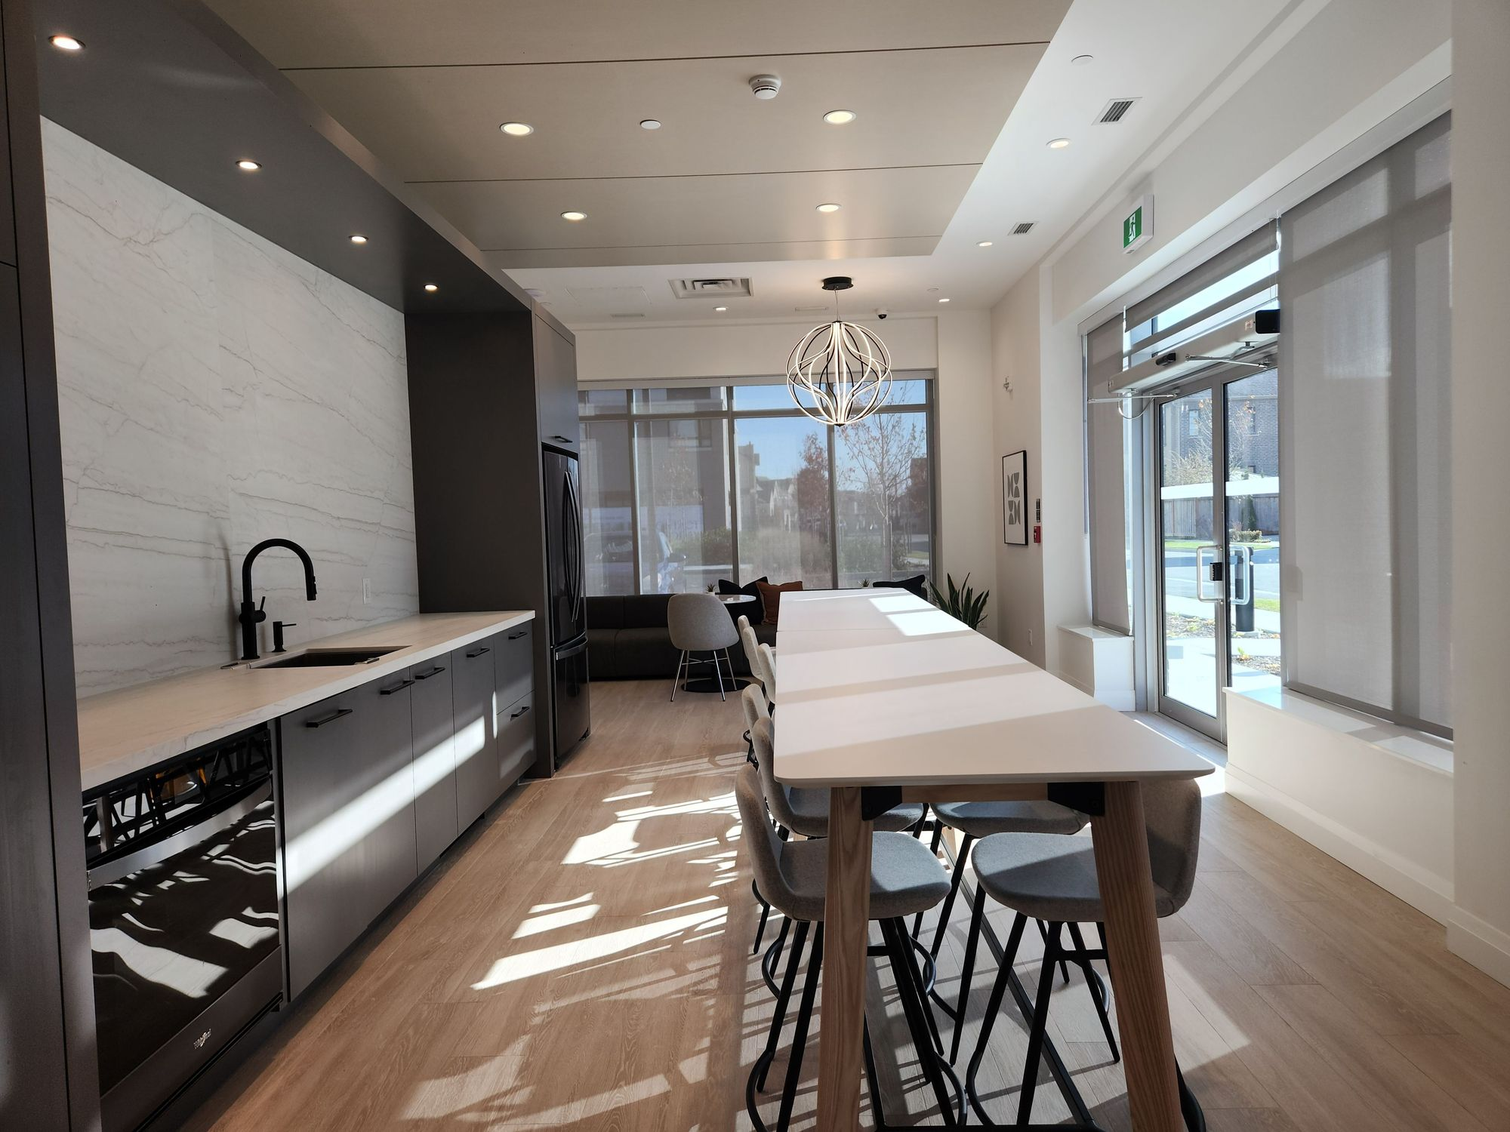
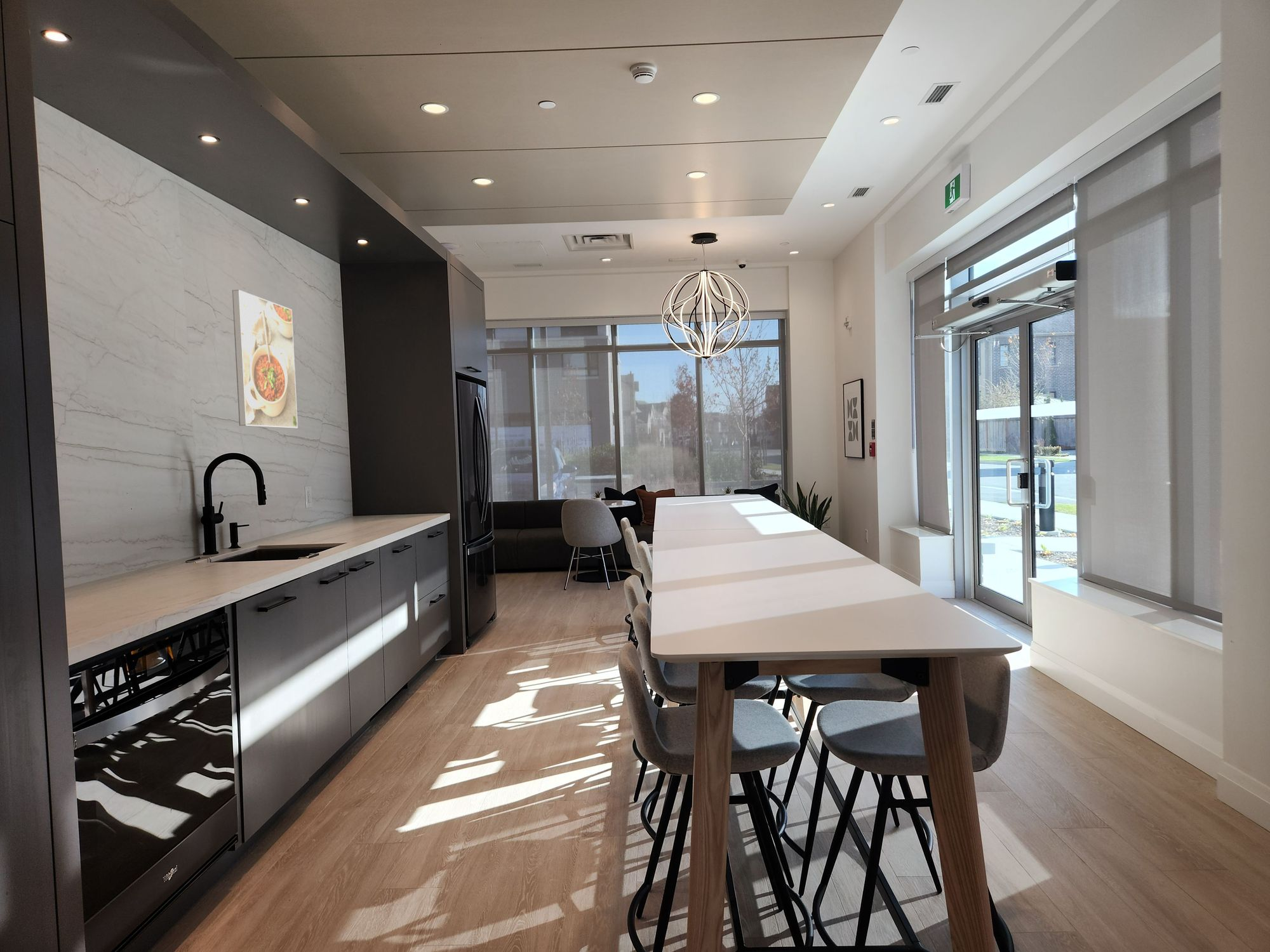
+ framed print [232,289,298,429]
